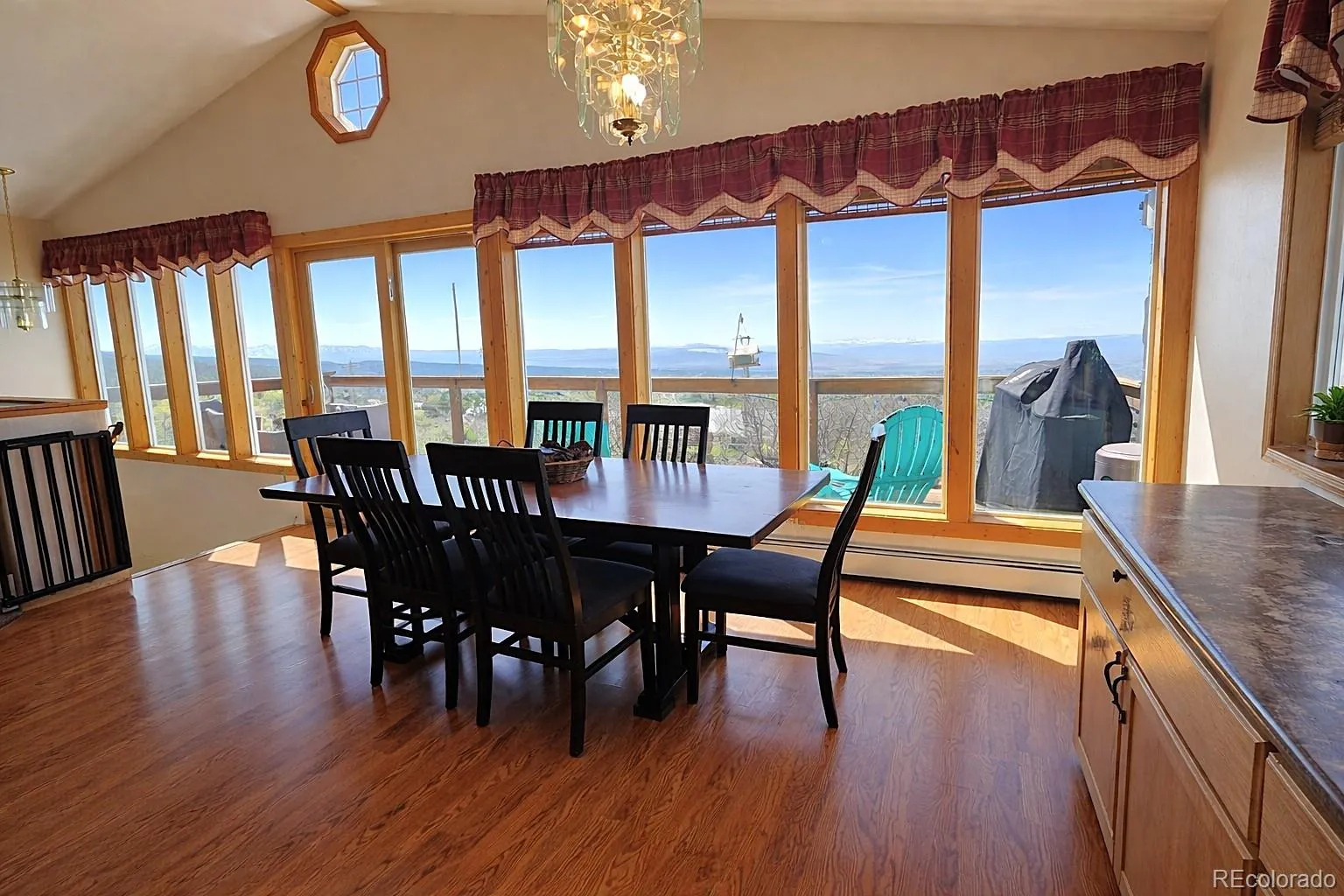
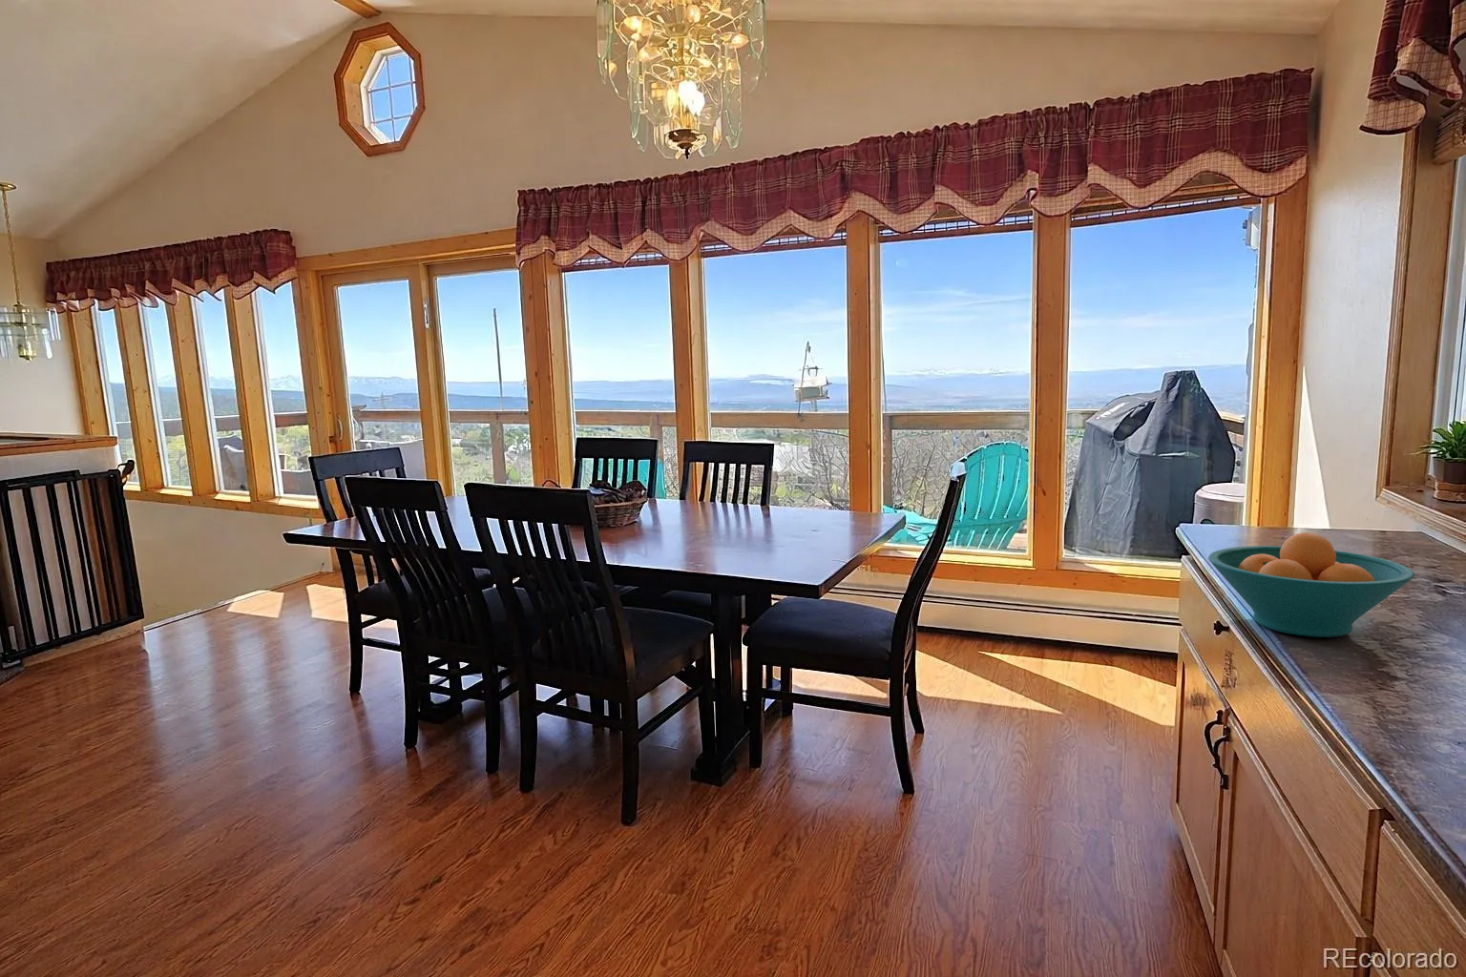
+ fruit bowl [1207,531,1416,638]
